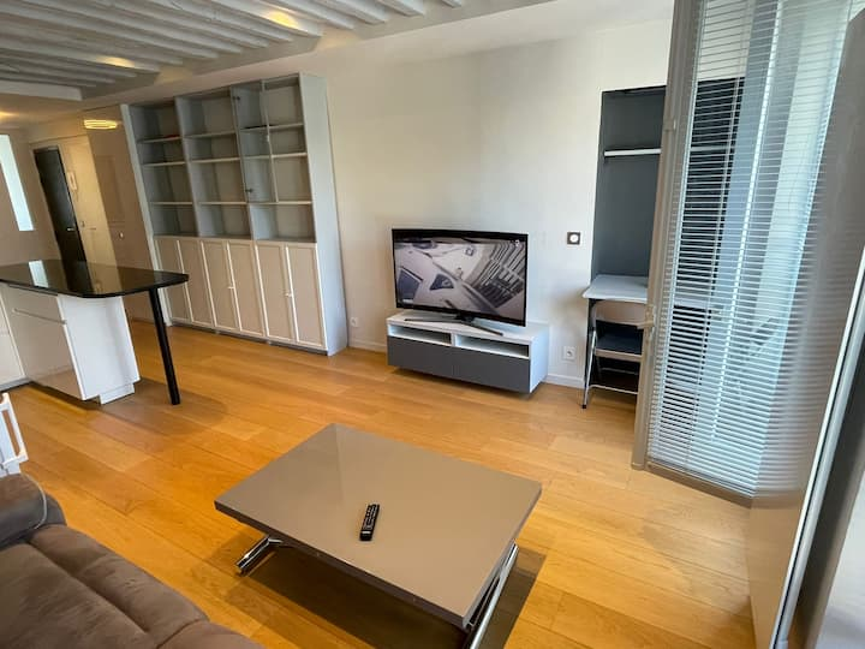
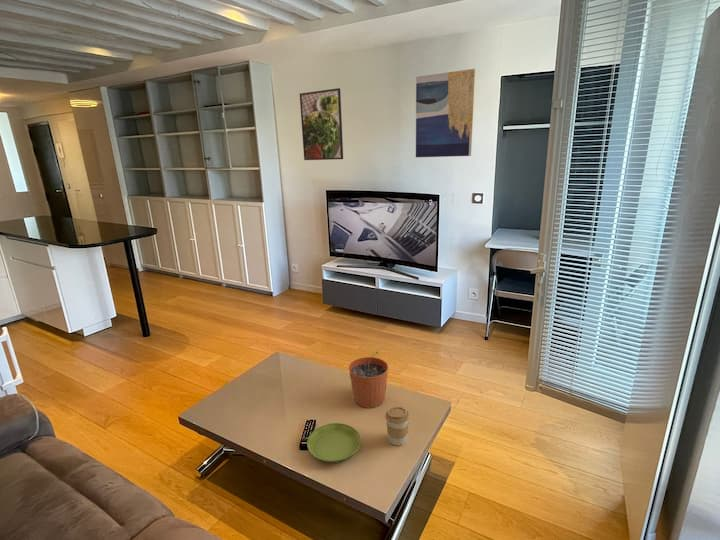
+ coffee cup [384,406,410,447]
+ wall art [415,68,476,158]
+ plant pot [348,351,389,409]
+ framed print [299,87,344,161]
+ saucer [306,422,362,463]
